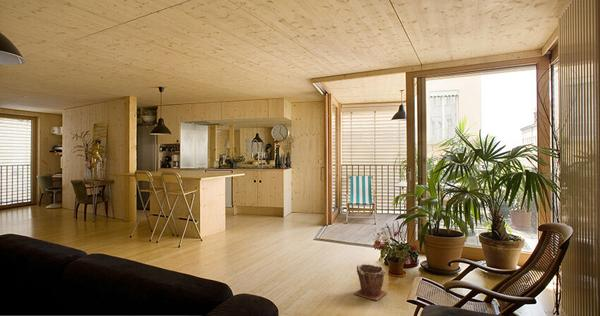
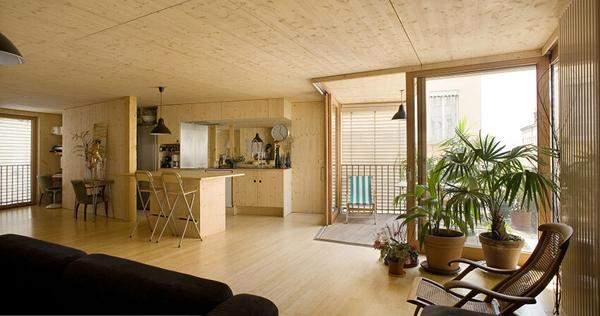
- plant pot [353,263,388,301]
